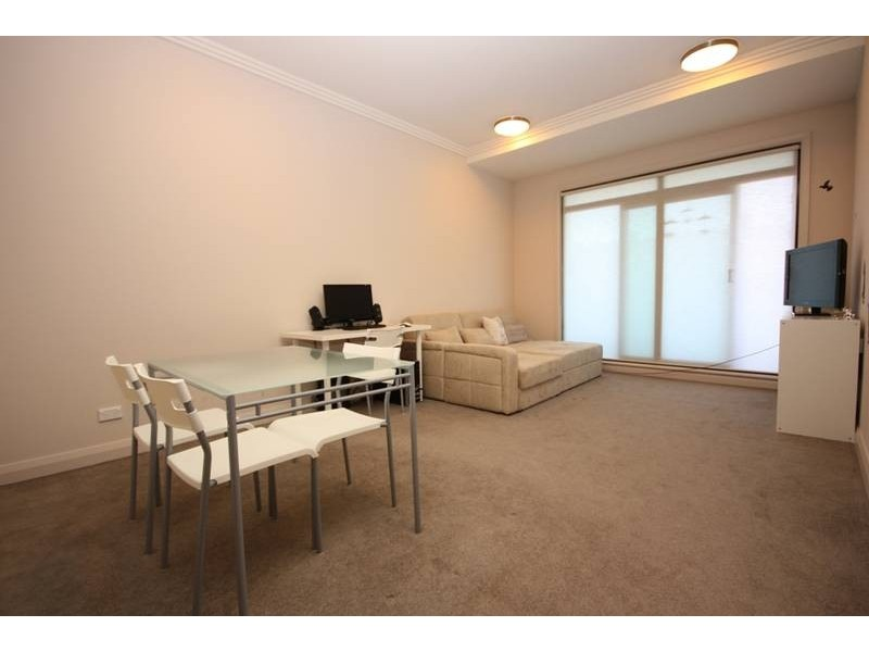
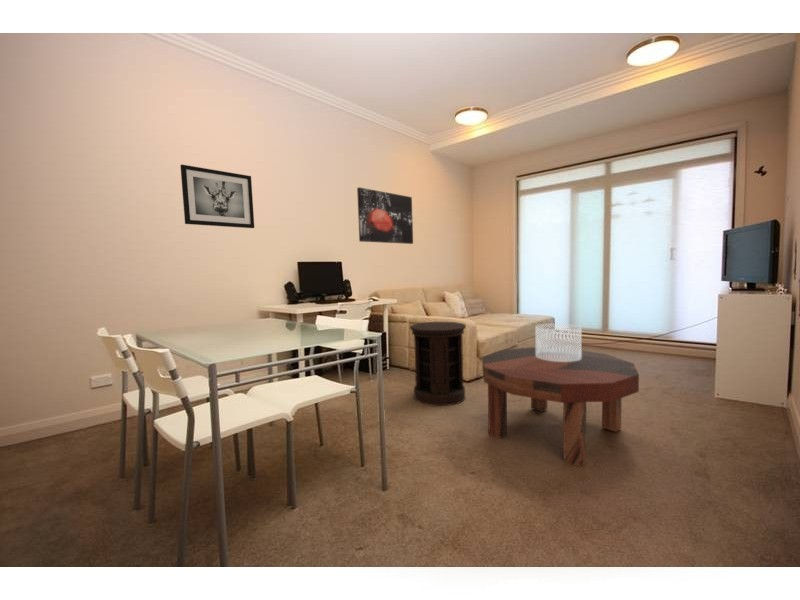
+ wall art [356,186,414,245]
+ decorative bowl [535,322,583,362]
+ wall art [179,164,255,229]
+ side table [409,321,467,407]
+ coffee table [481,346,640,468]
